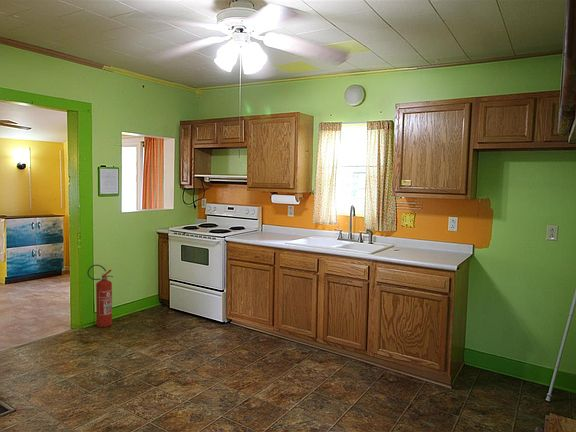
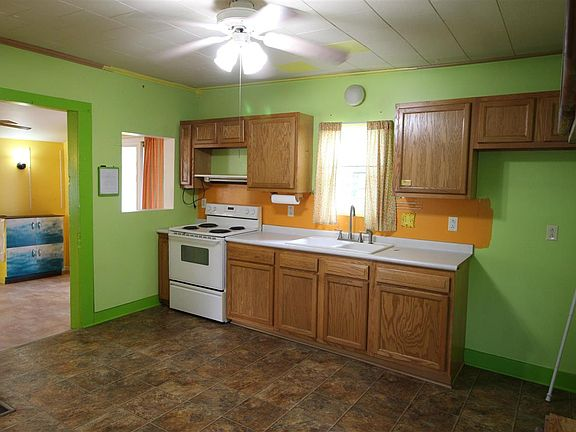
- fire extinguisher [86,264,114,328]
